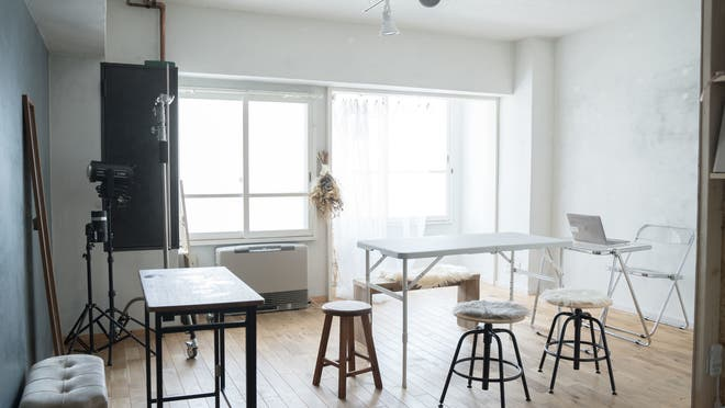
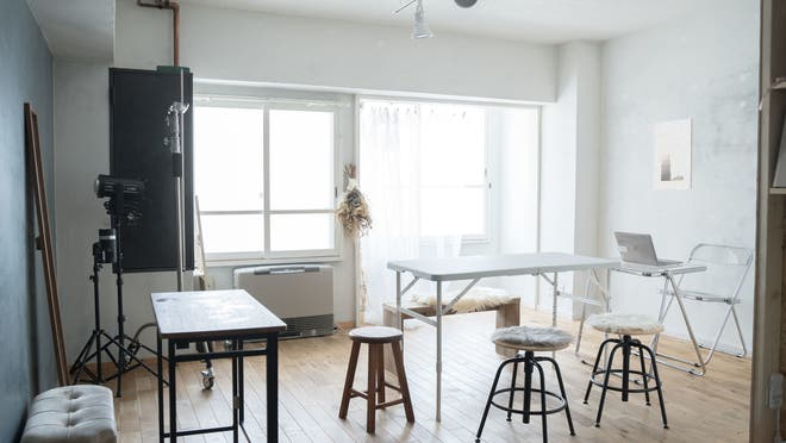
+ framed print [653,118,693,191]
